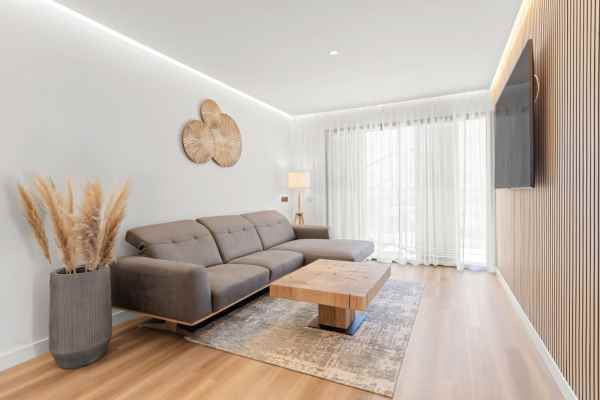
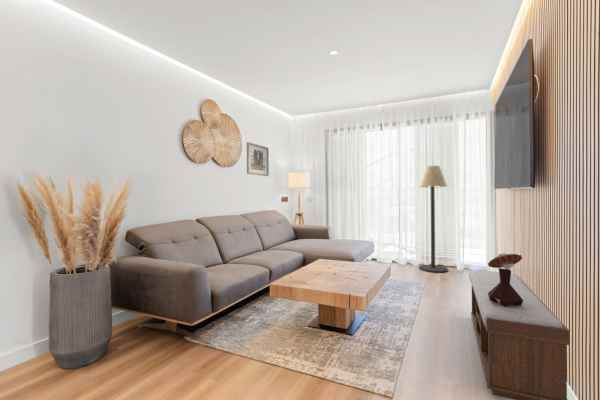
+ mushroom [487,252,524,307]
+ bench [468,269,570,400]
+ wall art [246,141,270,177]
+ floor lamp [417,165,449,273]
